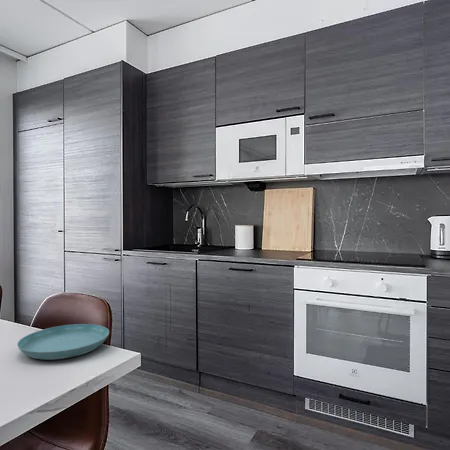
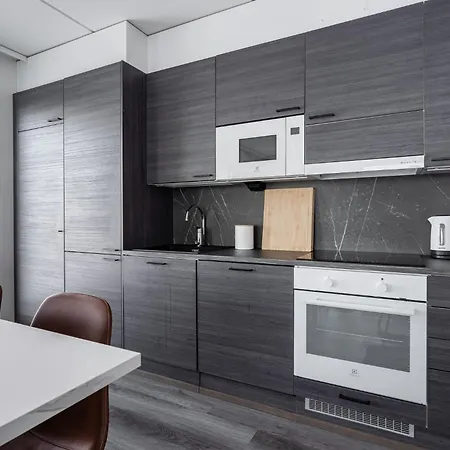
- saucer [16,323,110,361]
